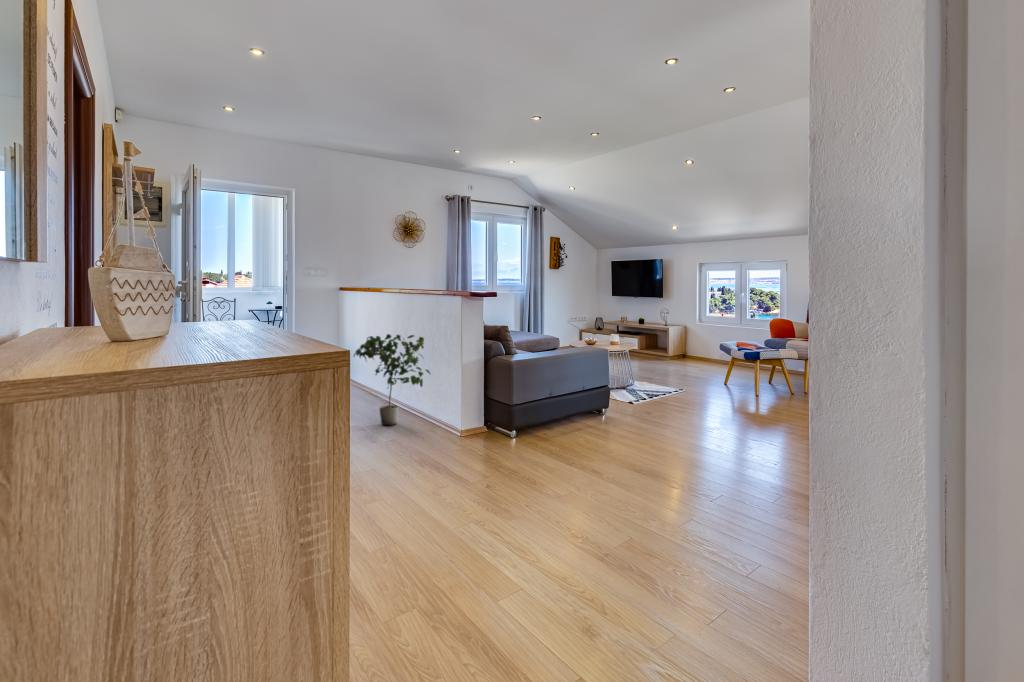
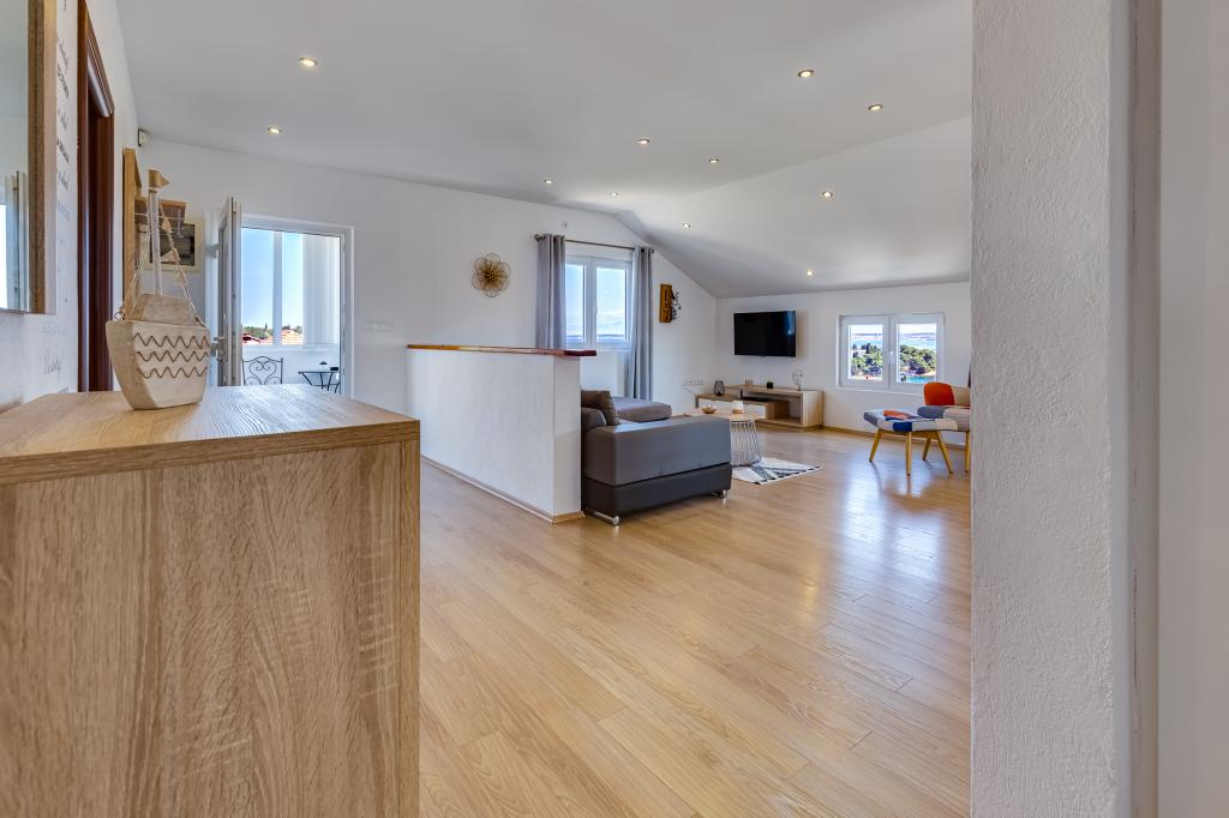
- potted plant [352,333,431,426]
